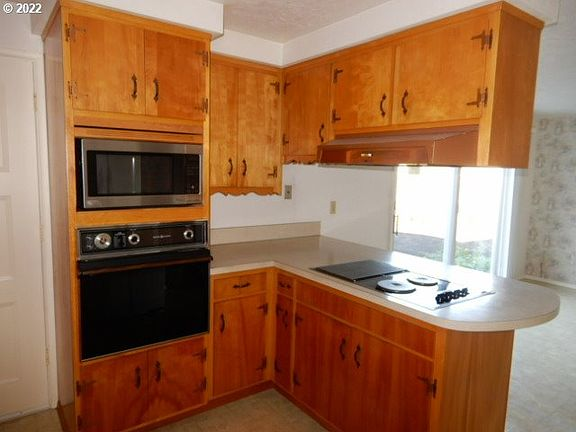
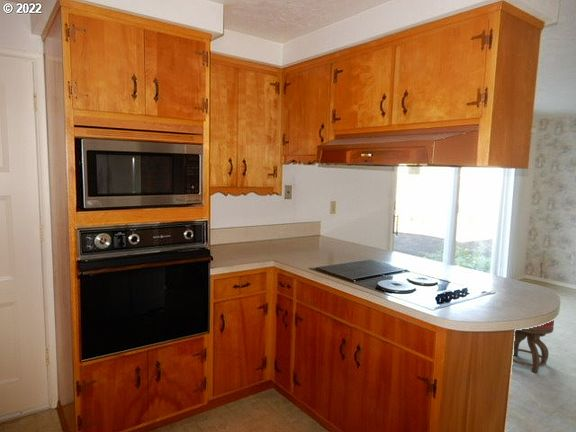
+ stool [512,319,555,374]
